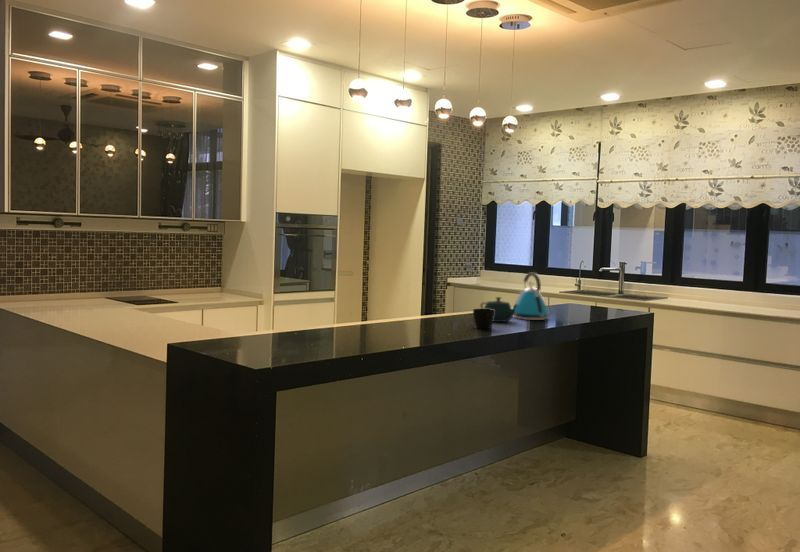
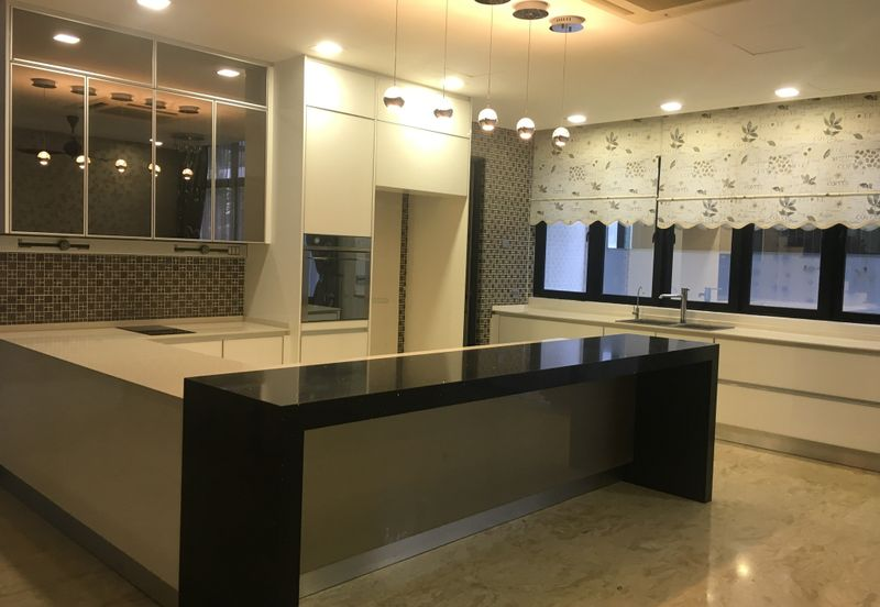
- kettle [513,271,550,321]
- cup [472,308,494,330]
- teapot [480,296,518,323]
